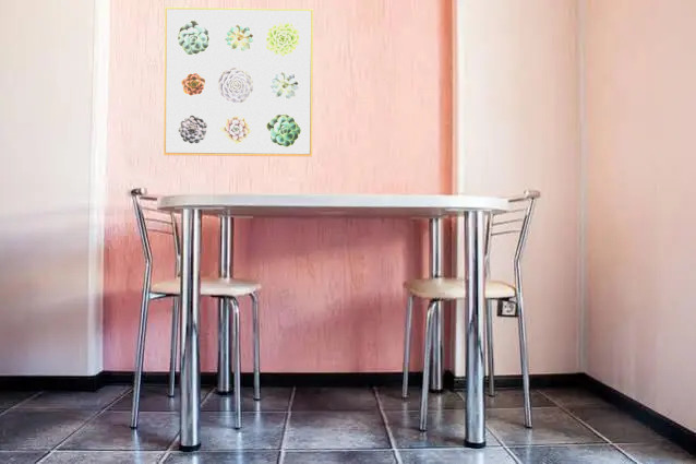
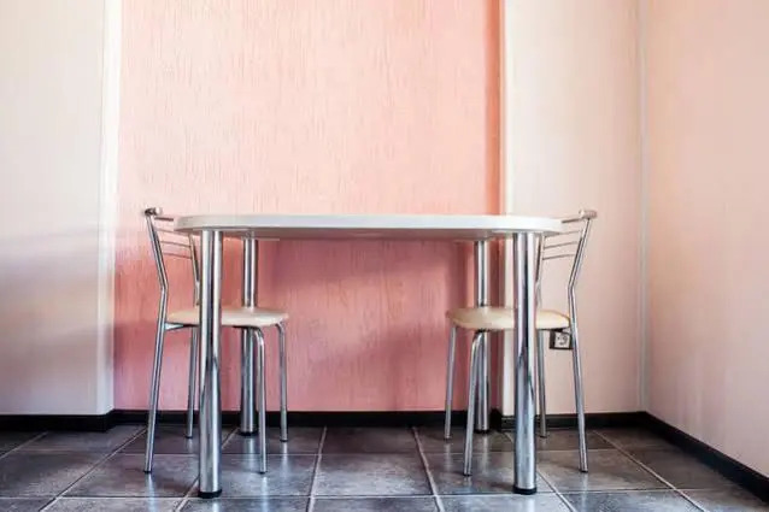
- wall art [163,7,314,157]
